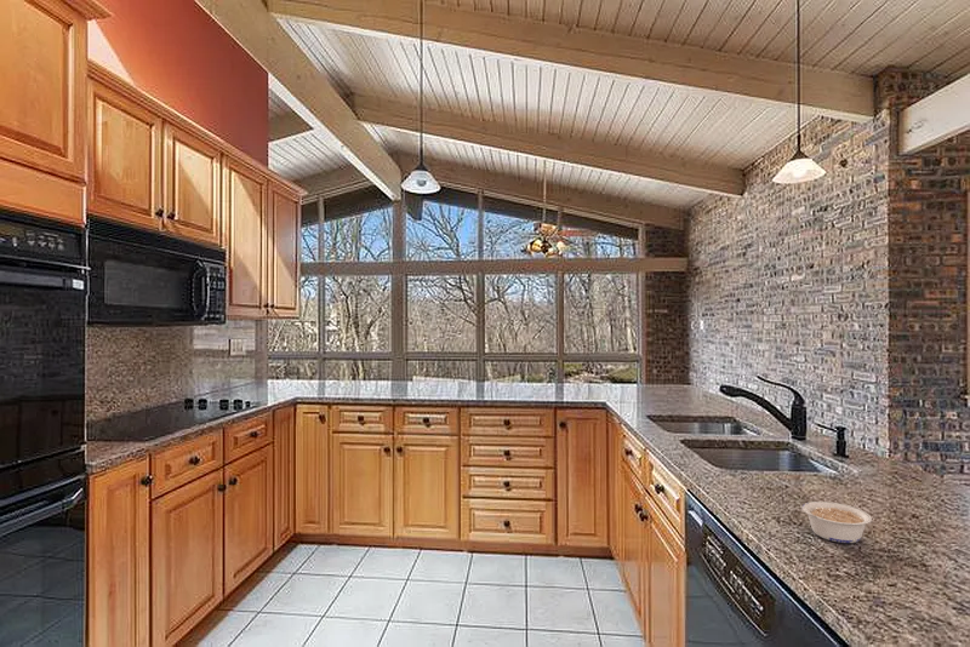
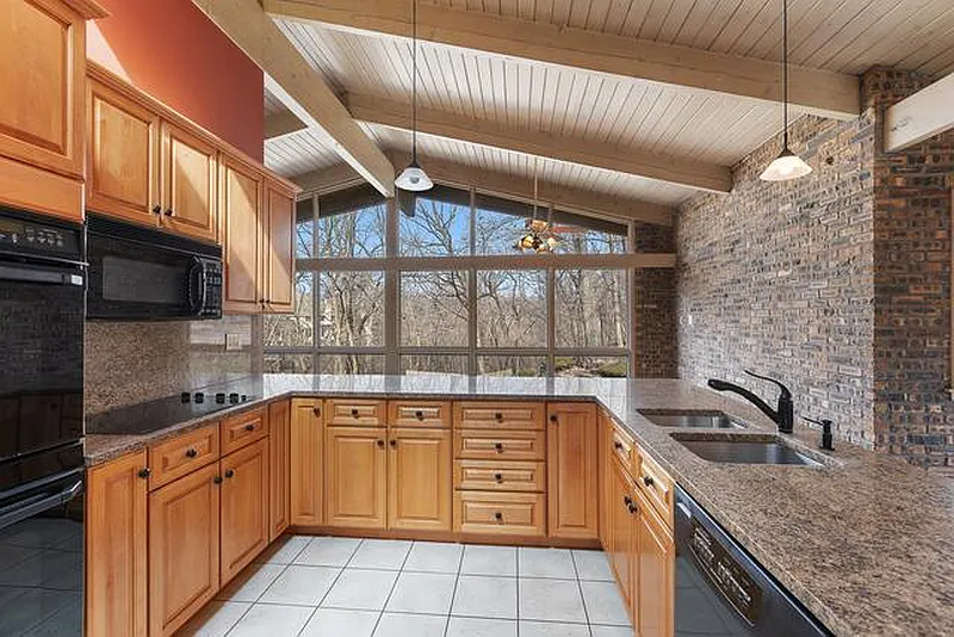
- legume [801,500,873,544]
